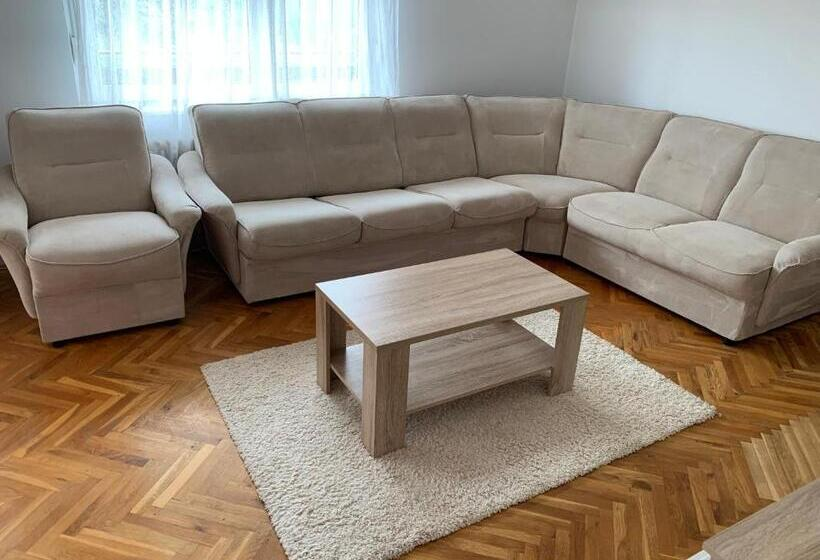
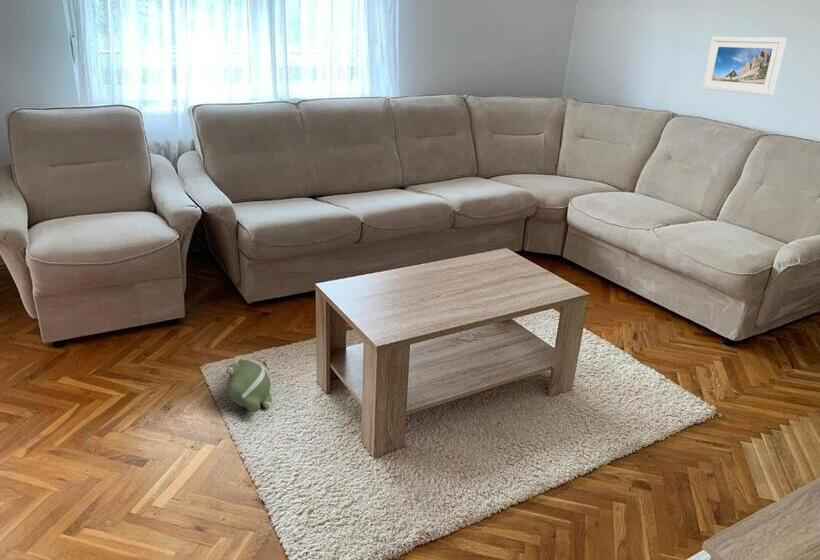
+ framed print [701,36,788,96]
+ plush toy [225,358,273,413]
